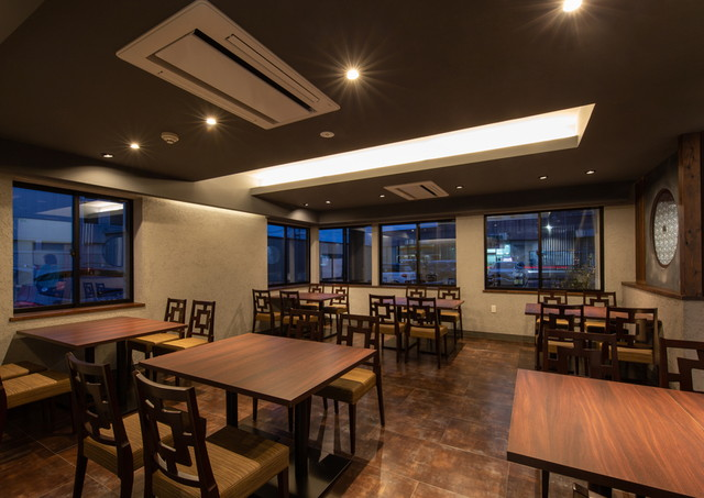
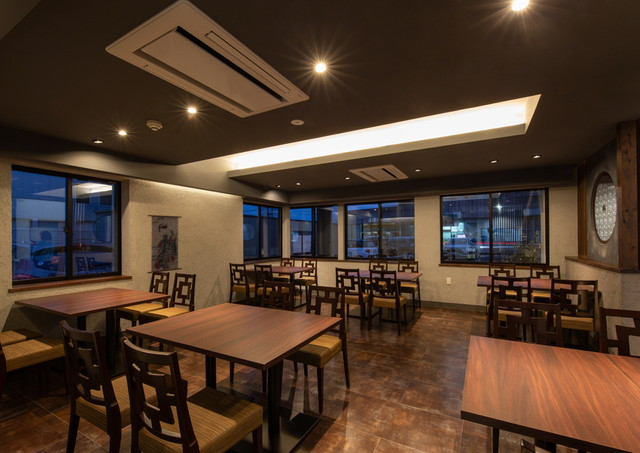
+ wall scroll [146,207,183,274]
